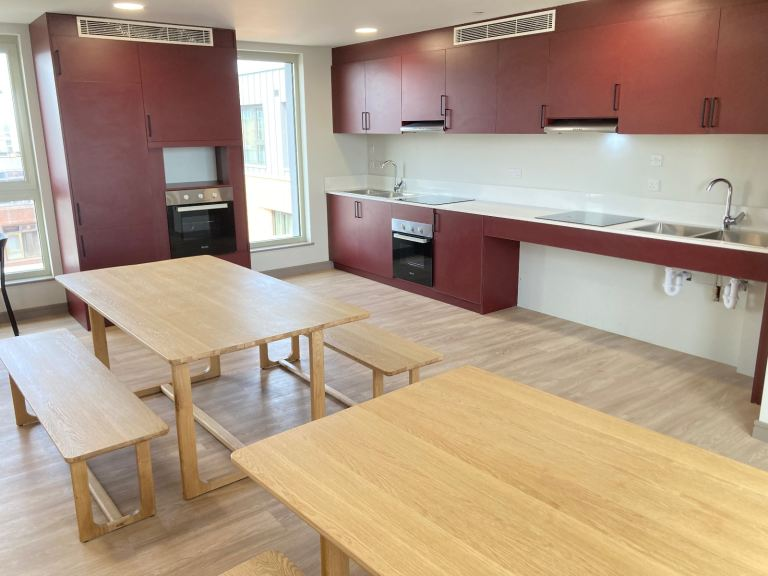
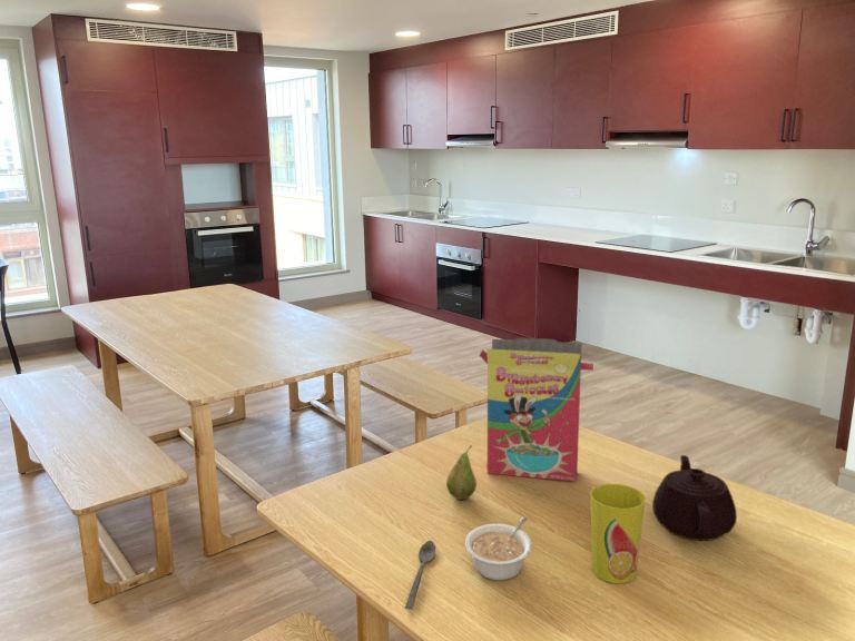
+ legume [464,516,533,581]
+ fruit [445,444,478,501]
+ cup [589,483,647,584]
+ cereal box [478,336,594,483]
+ spoon [404,540,436,610]
+ teapot [651,454,738,542]
